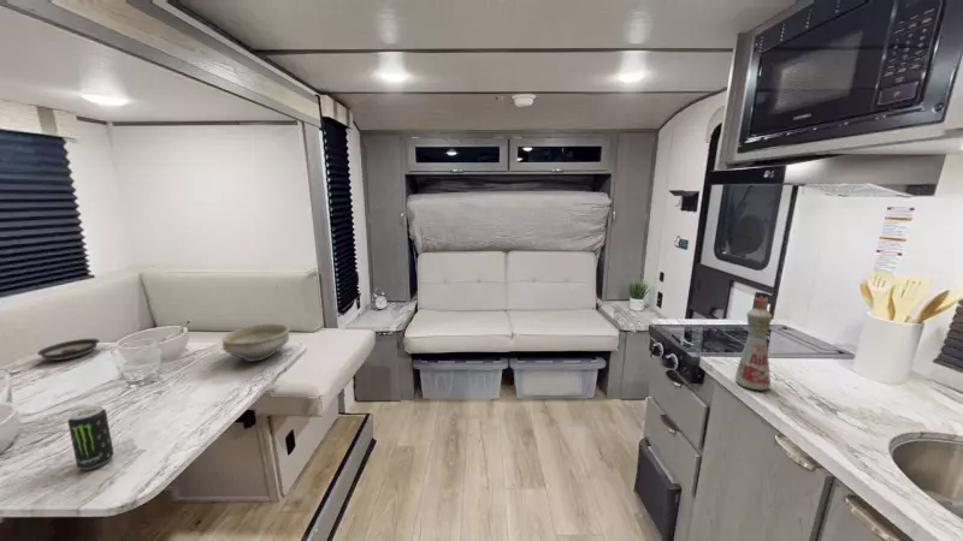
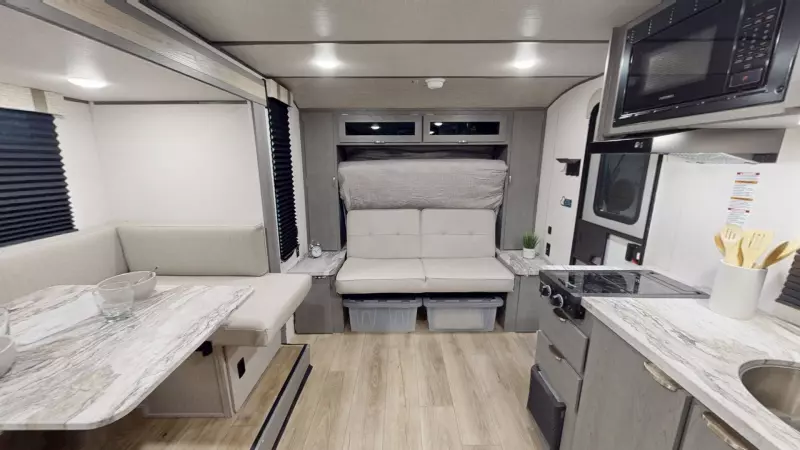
- bottle [734,296,774,391]
- saucer [36,338,101,362]
- bowl [220,322,291,363]
- beverage can [66,405,114,471]
